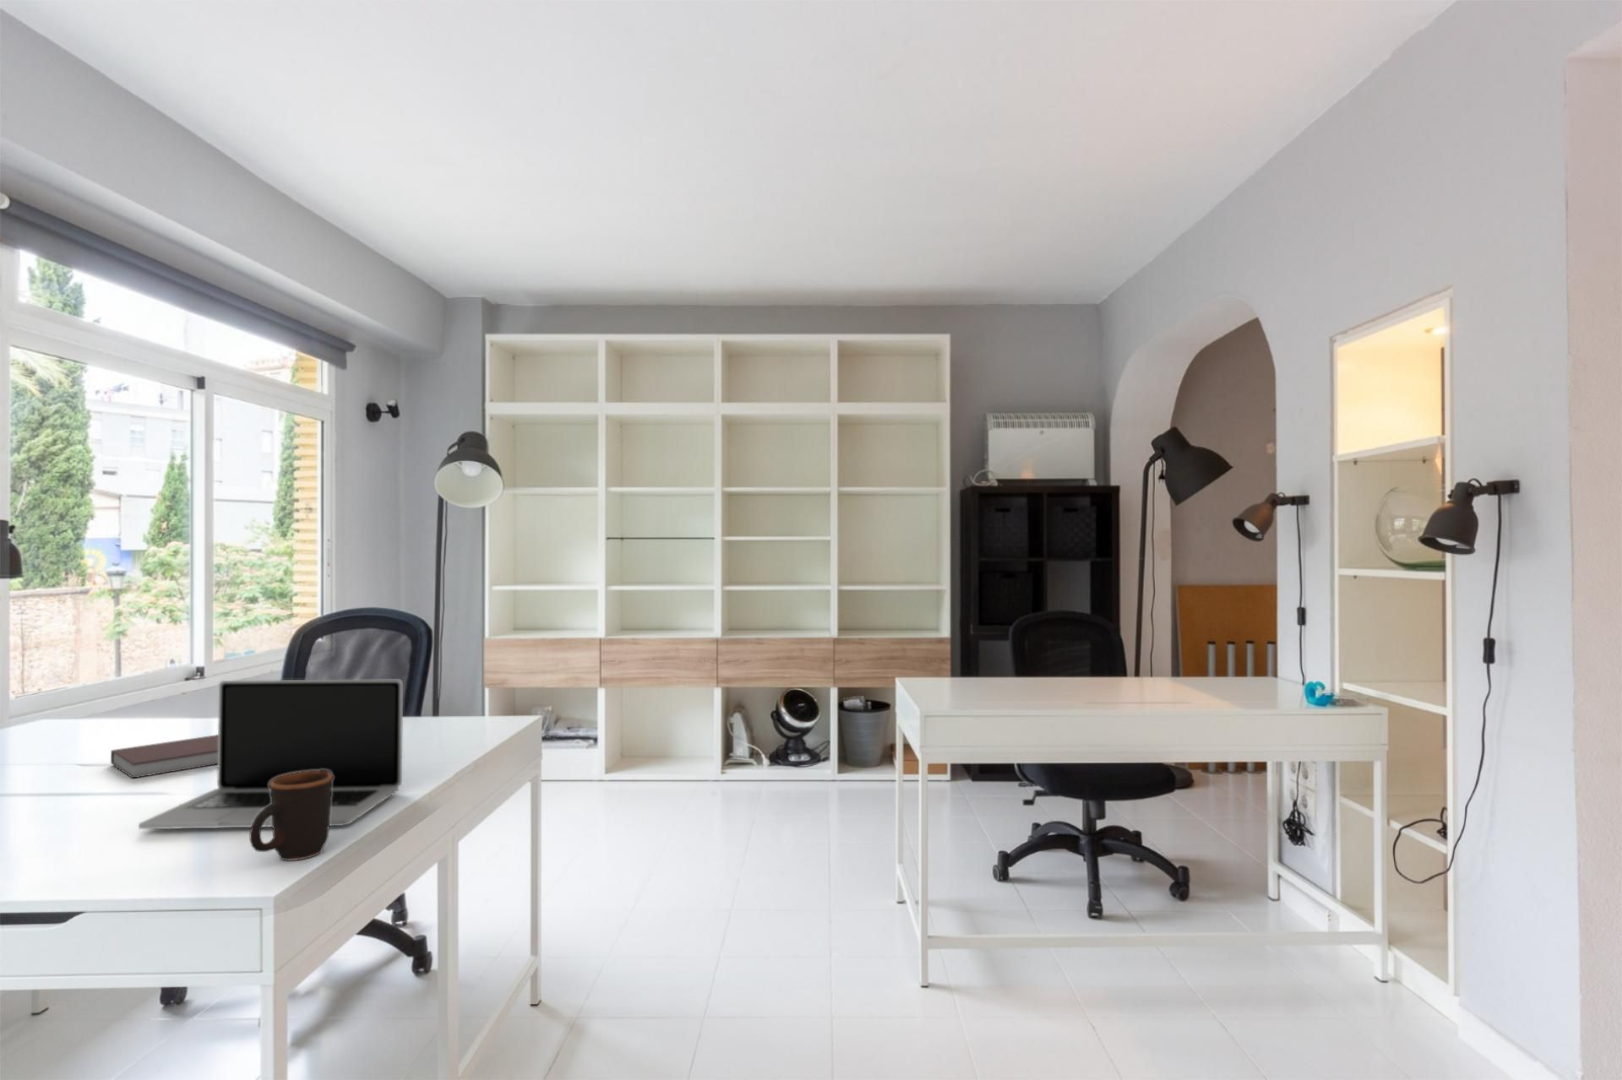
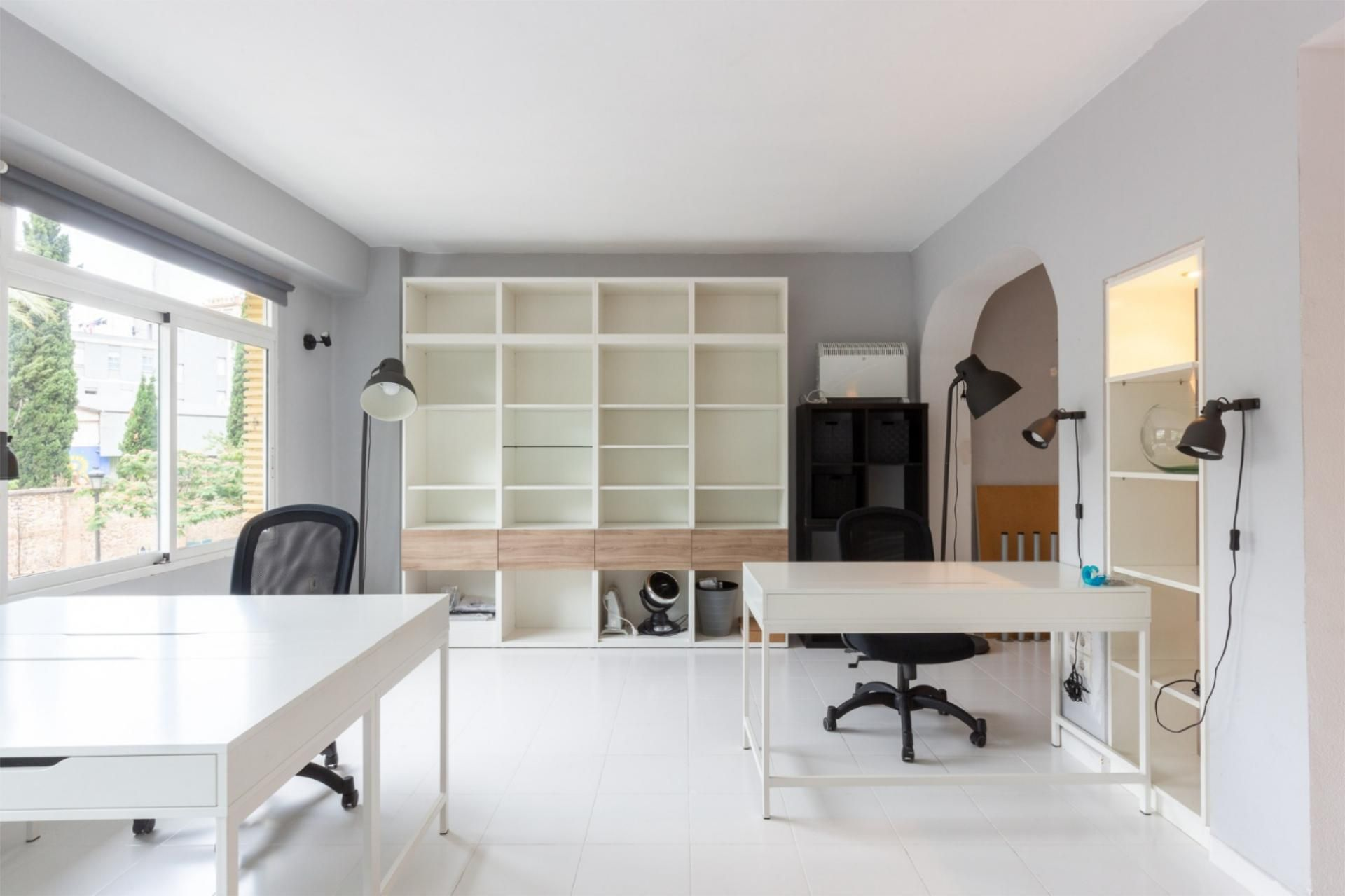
- mug [250,770,333,862]
- notebook [110,734,218,780]
- laptop [137,679,404,830]
